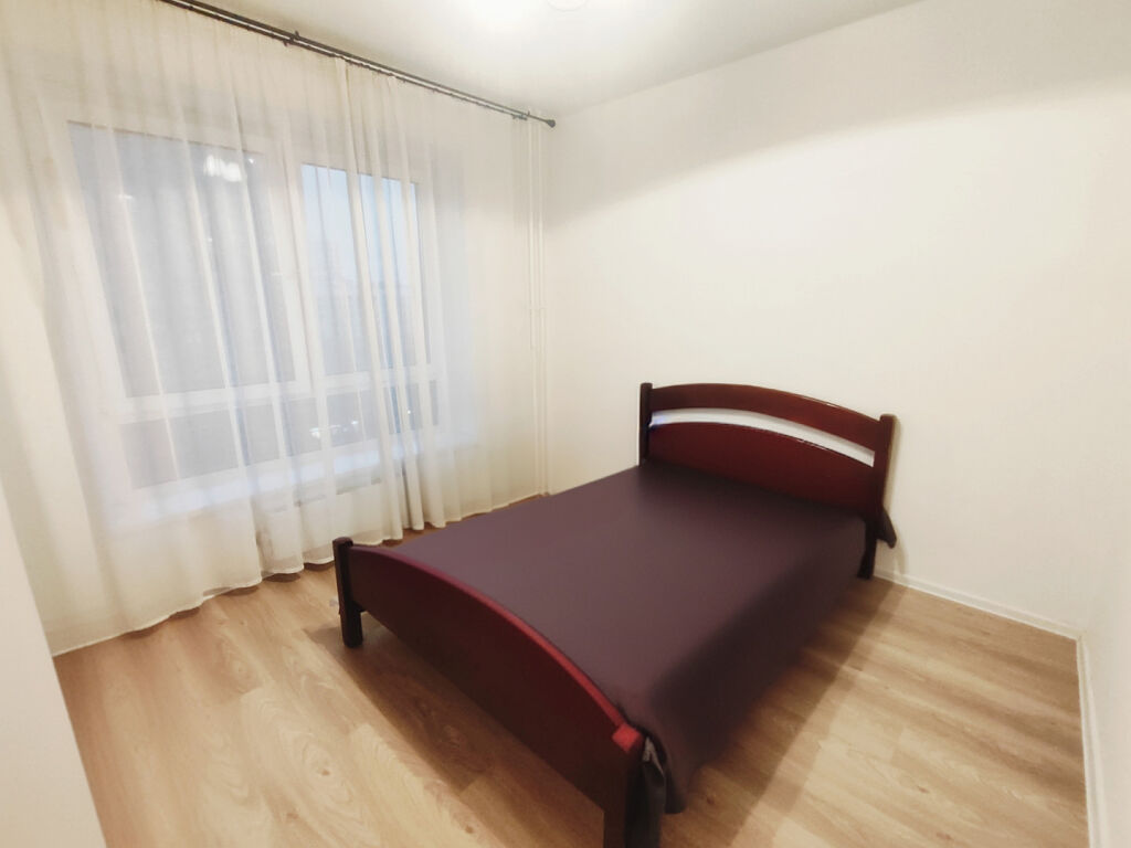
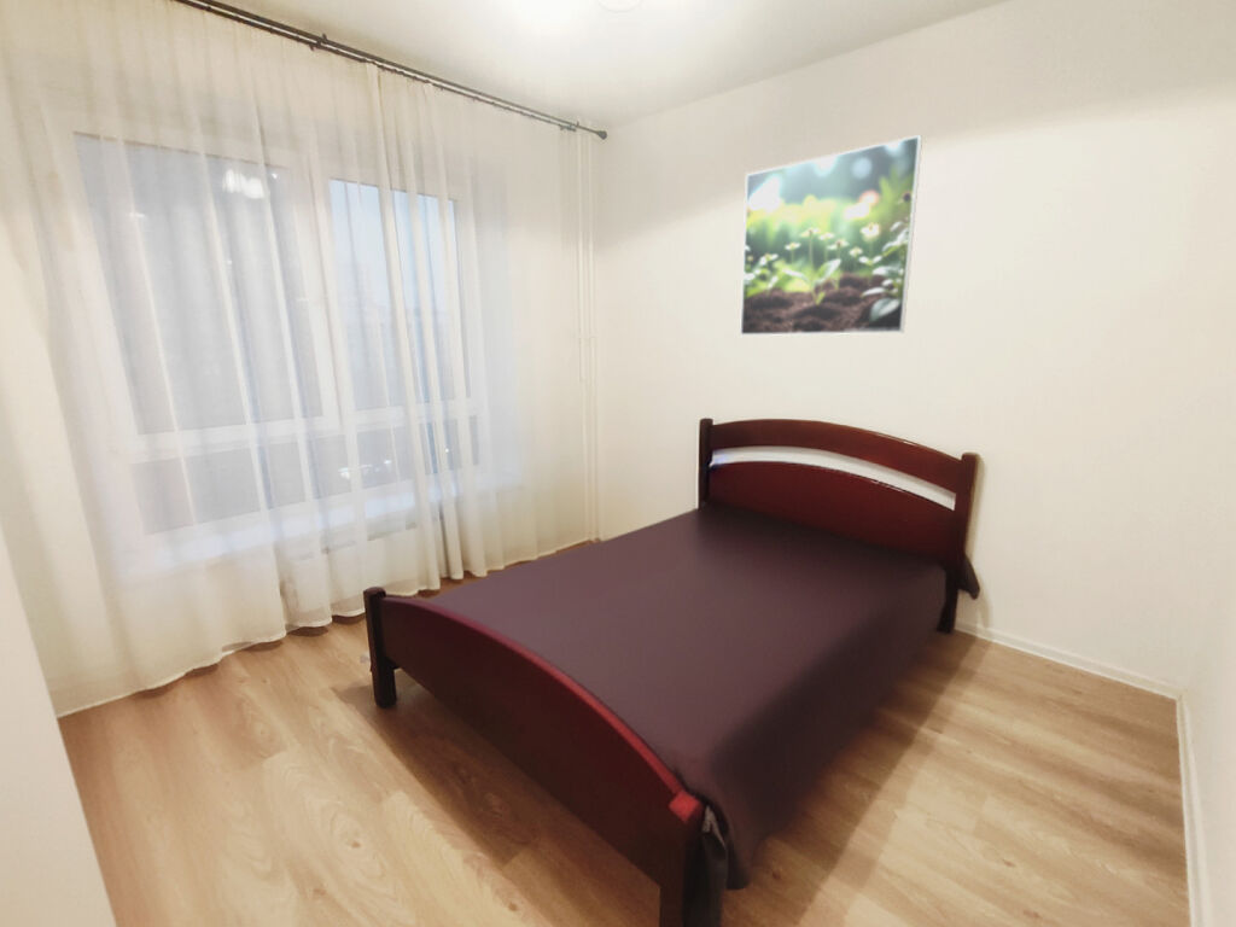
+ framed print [739,134,923,337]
